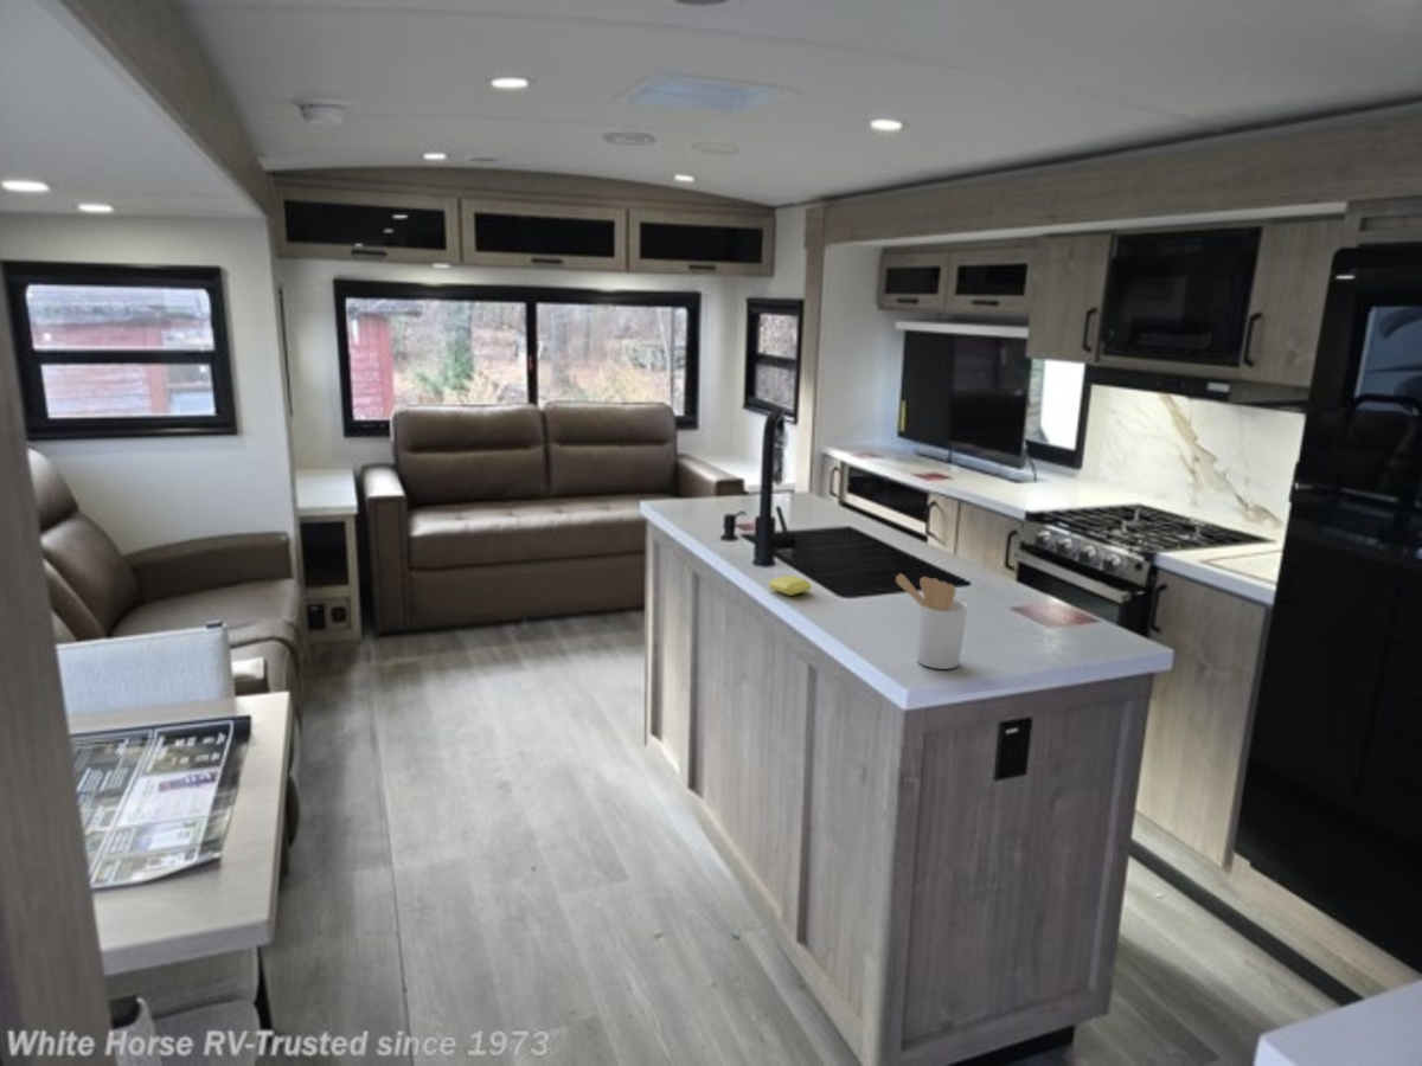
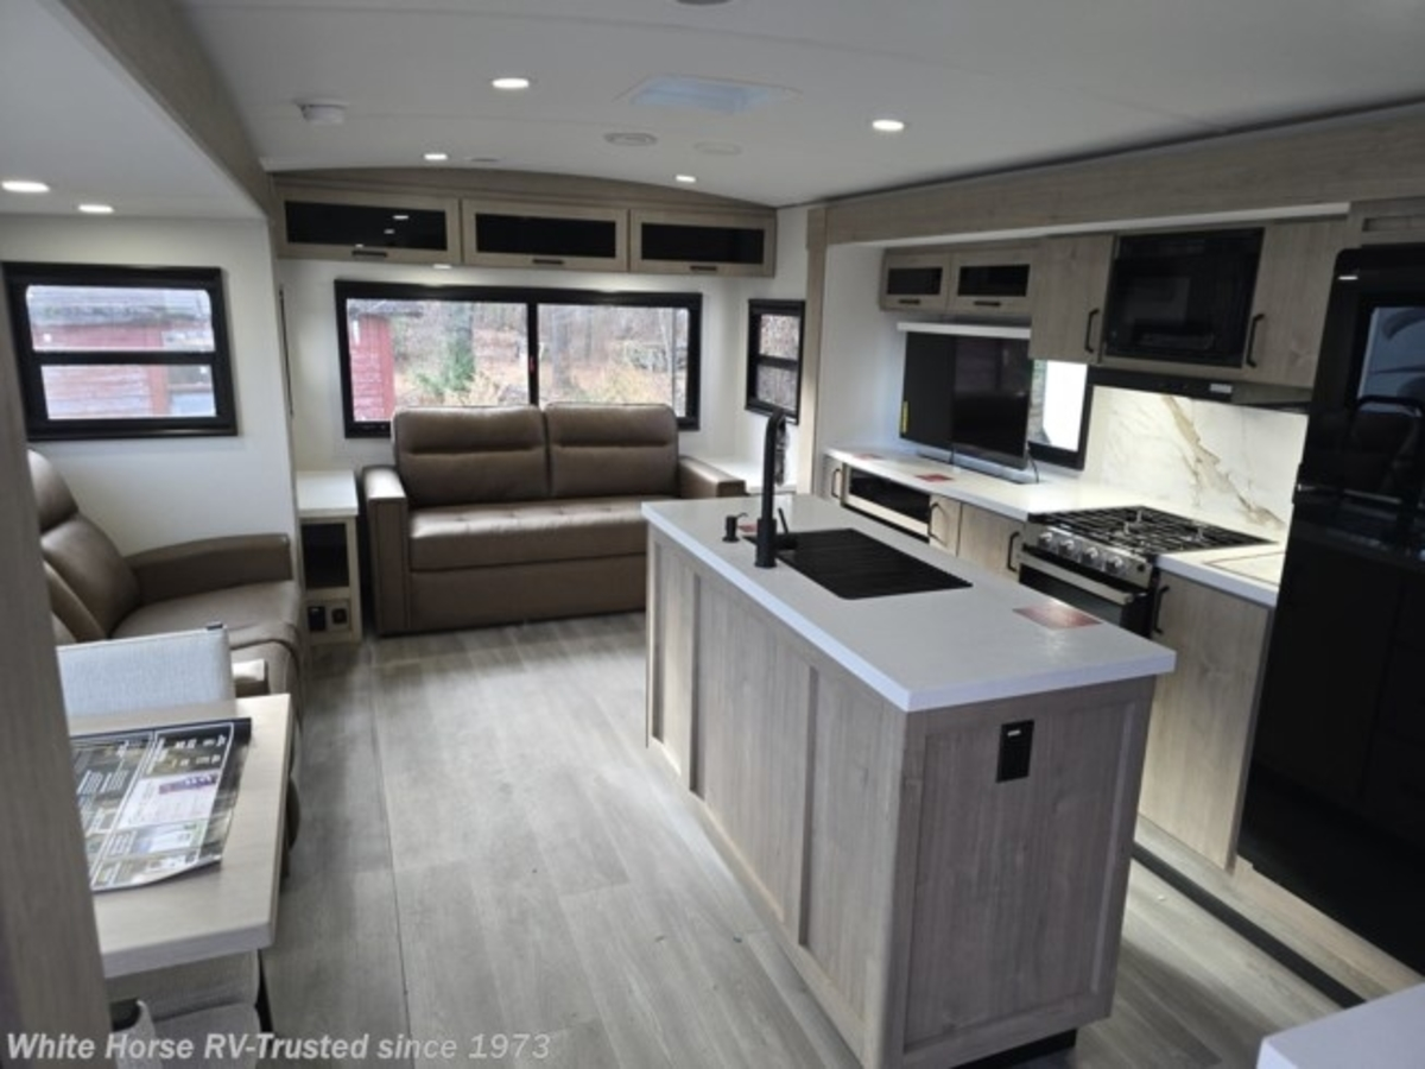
- soap bar [768,574,812,597]
- utensil holder [895,572,969,670]
